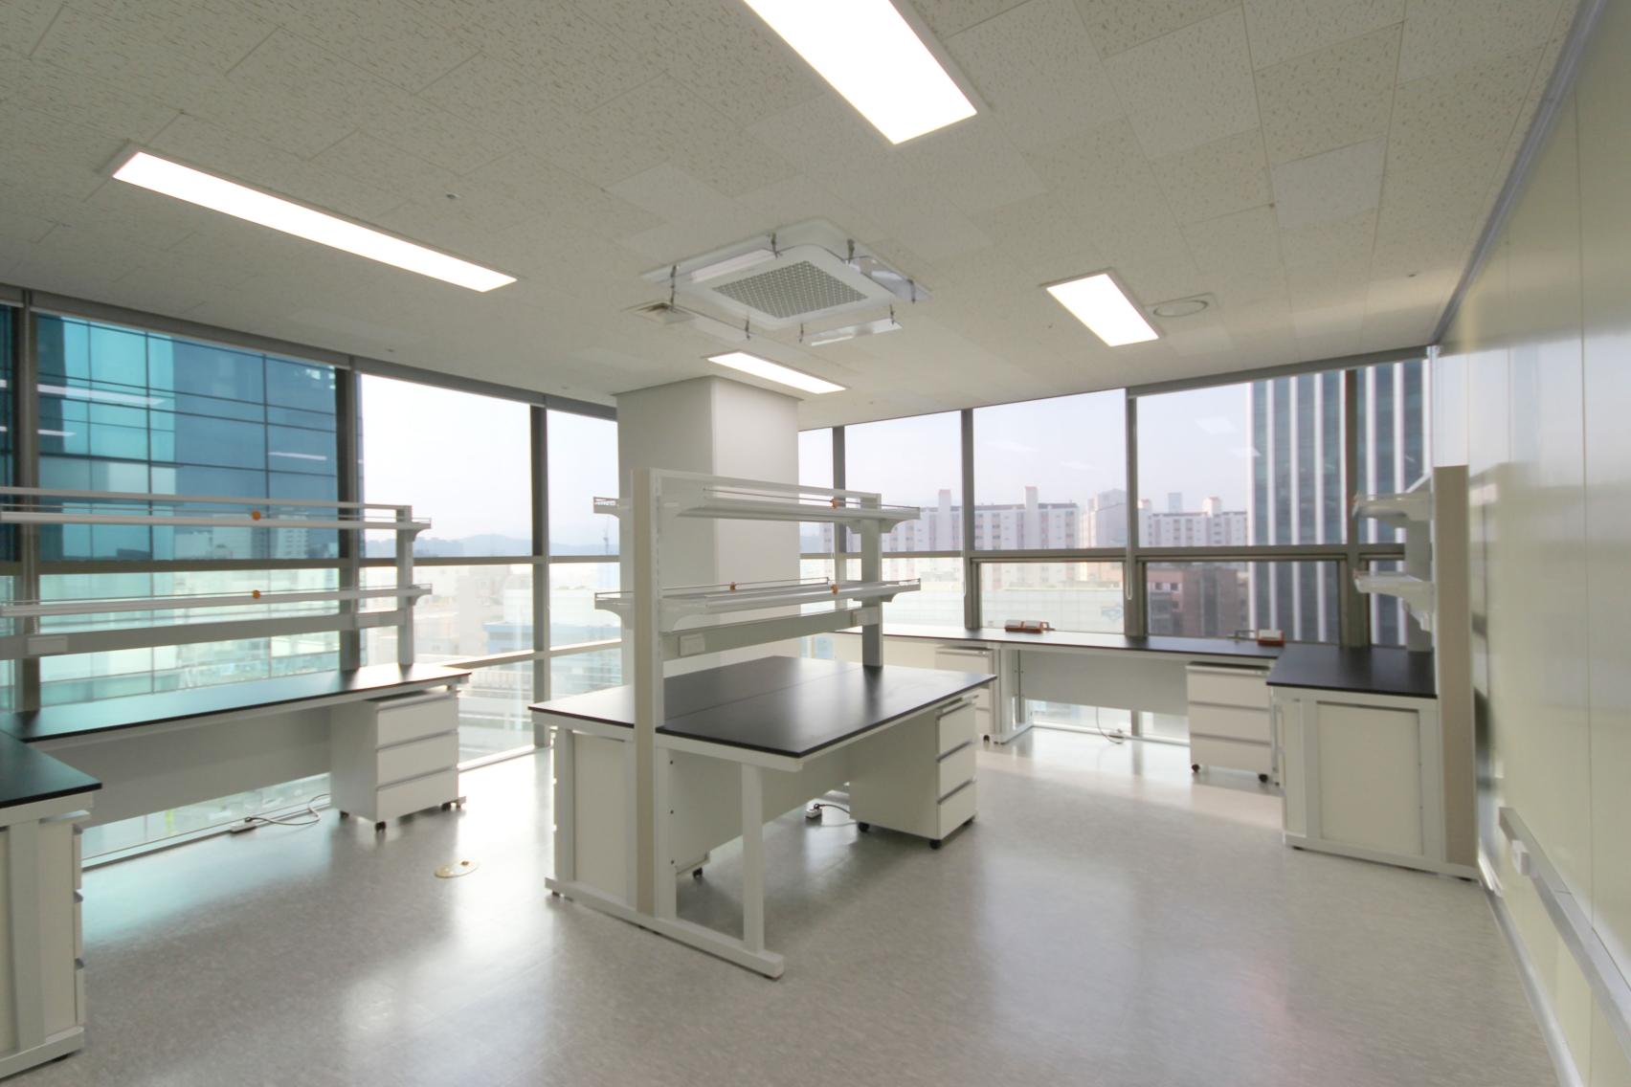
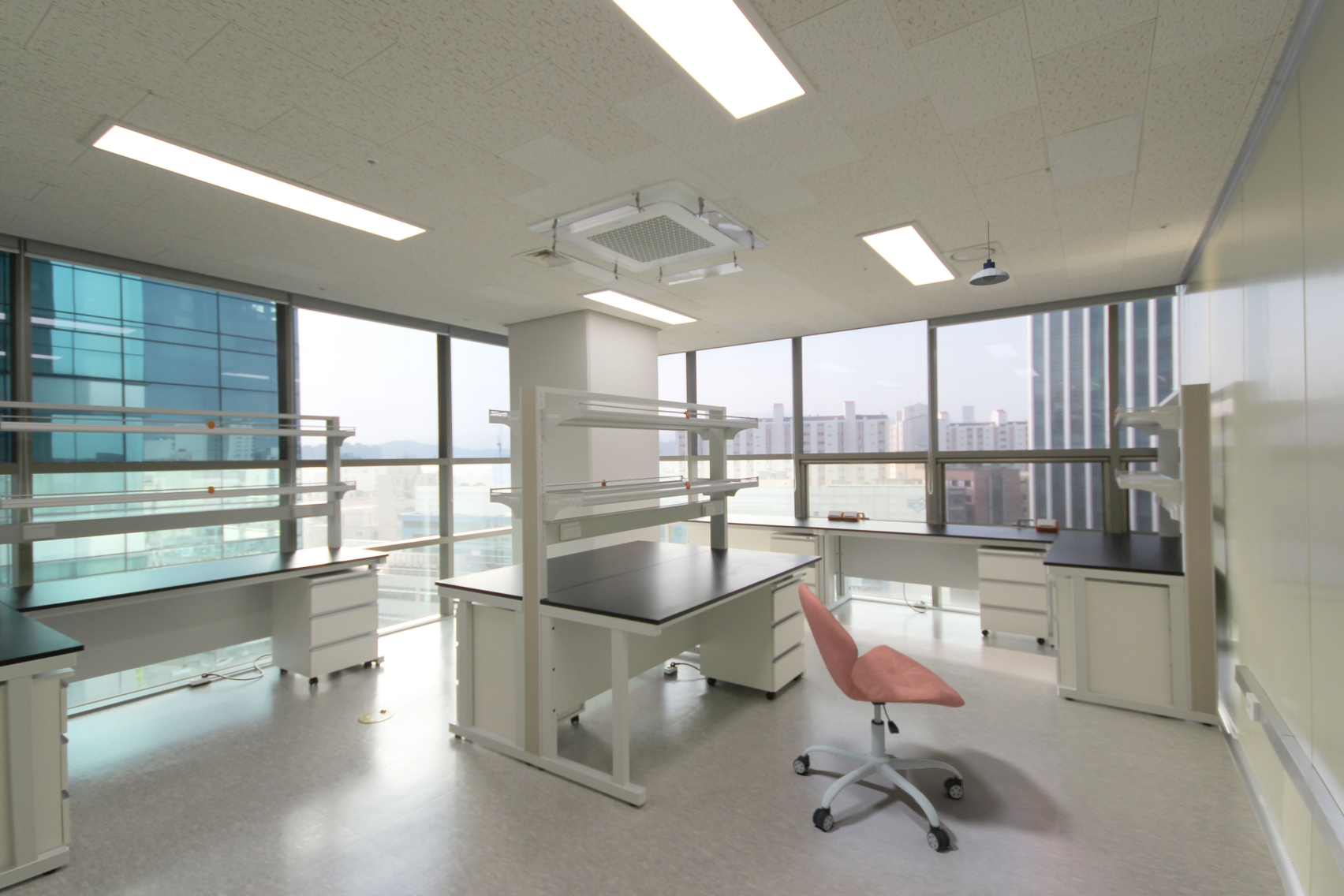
+ pendant light [969,221,1010,286]
+ office chair [792,582,966,852]
